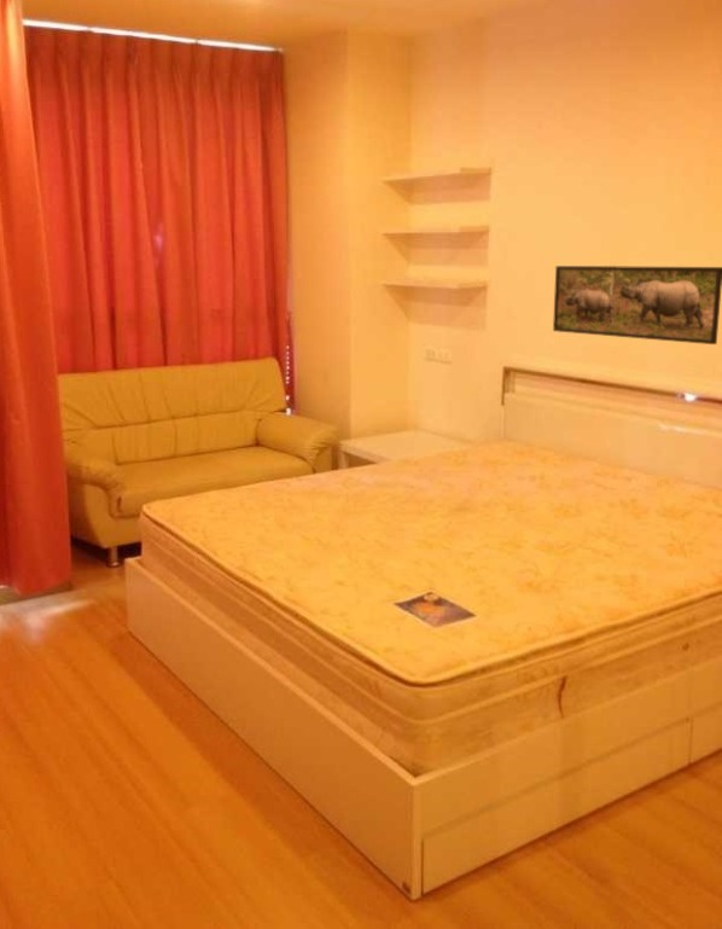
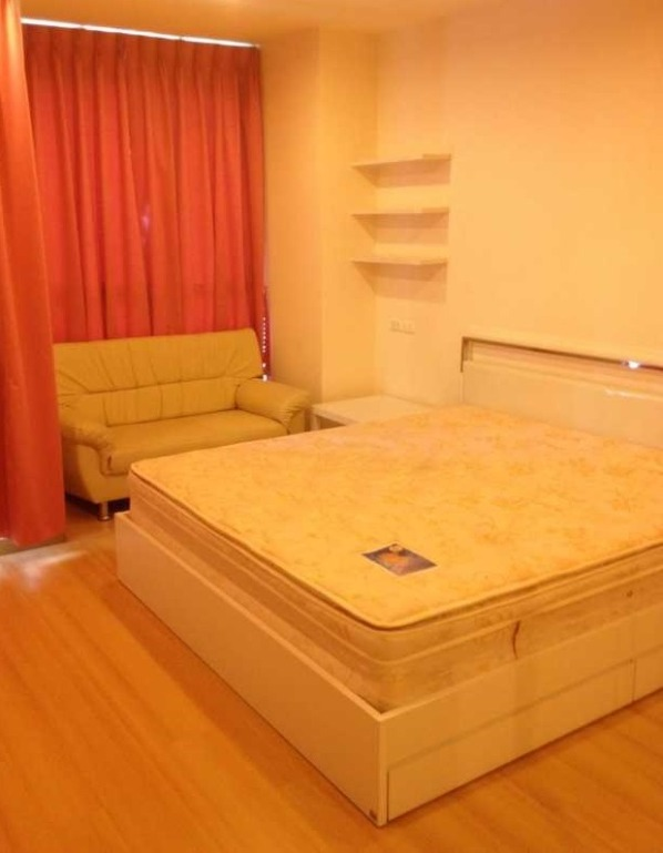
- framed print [552,265,722,346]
